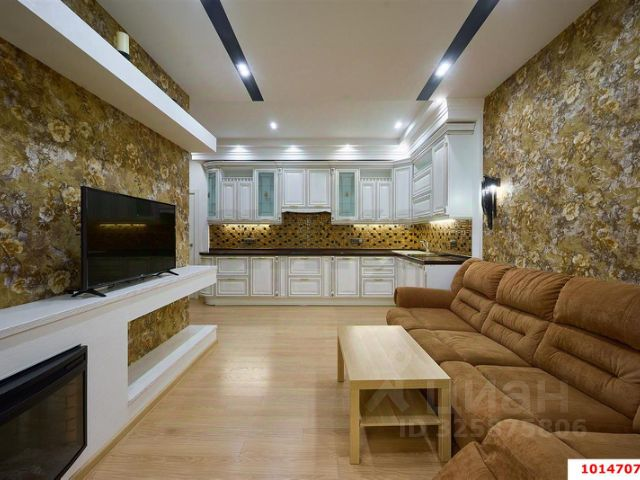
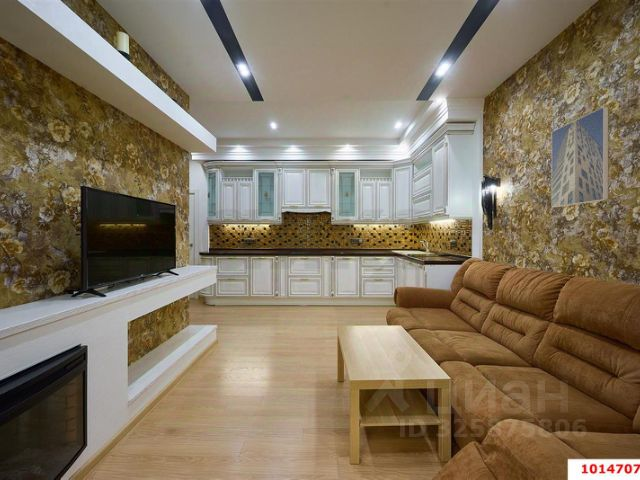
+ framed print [551,106,610,208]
